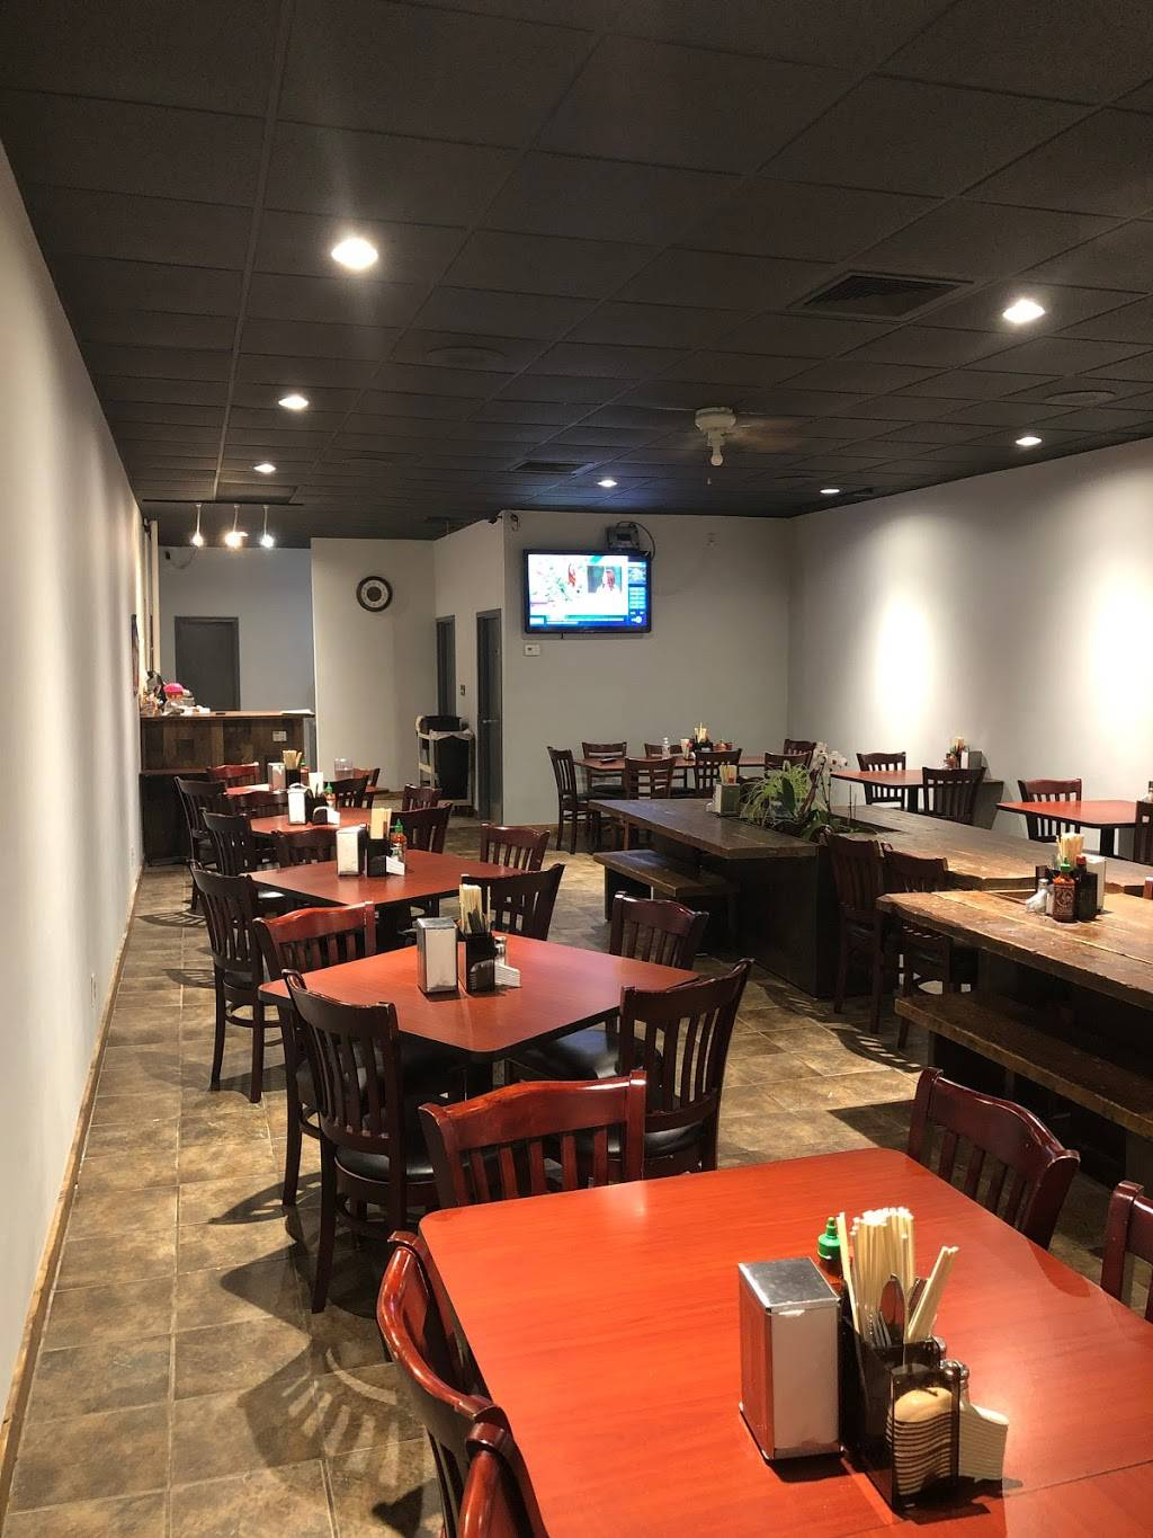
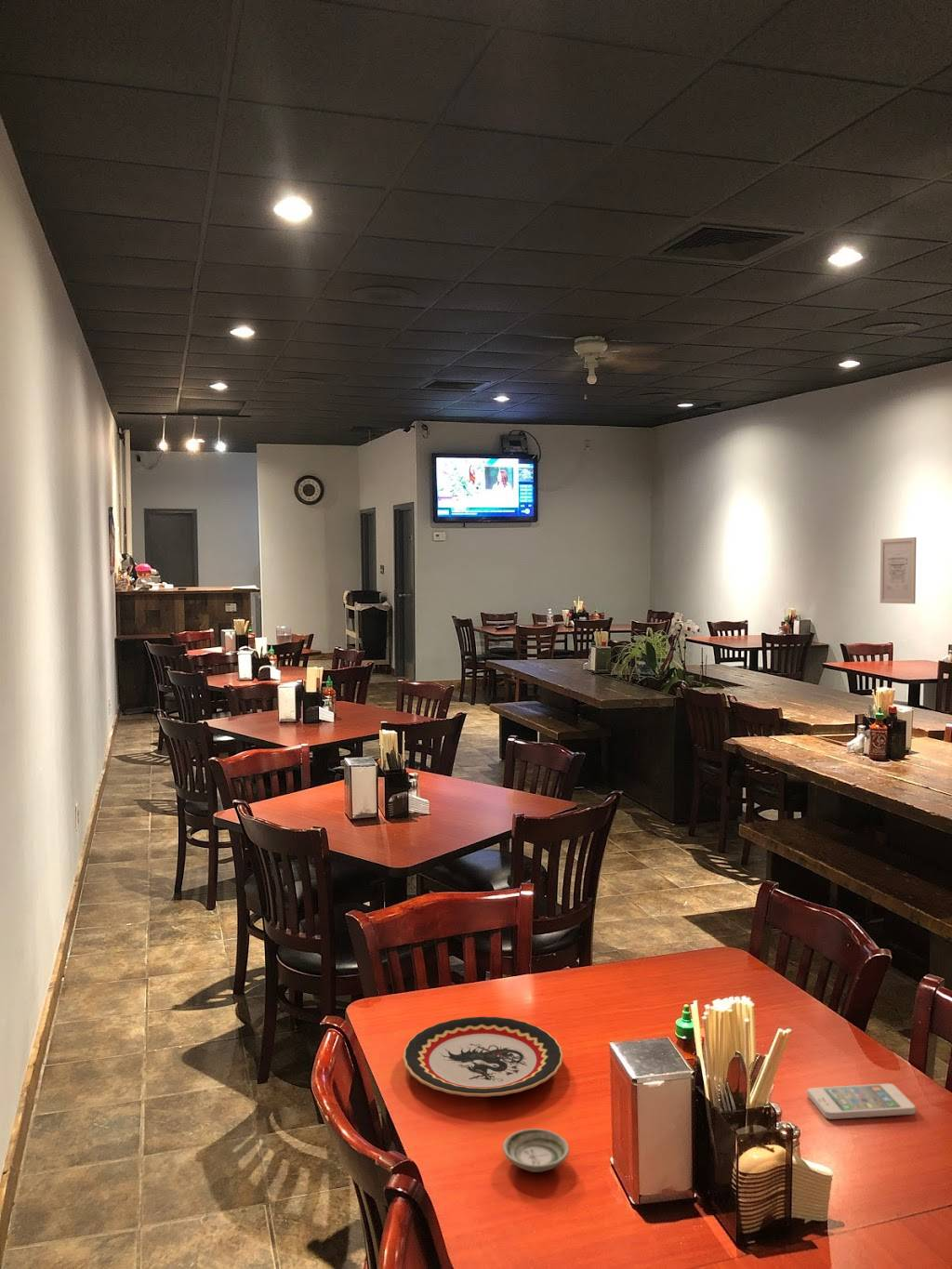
+ saucer [502,1128,570,1173]
+ plate [402,1015,564,1098]
+ wall art [879,536,917,605]
+ smartphone [806,1082,917,1120]
